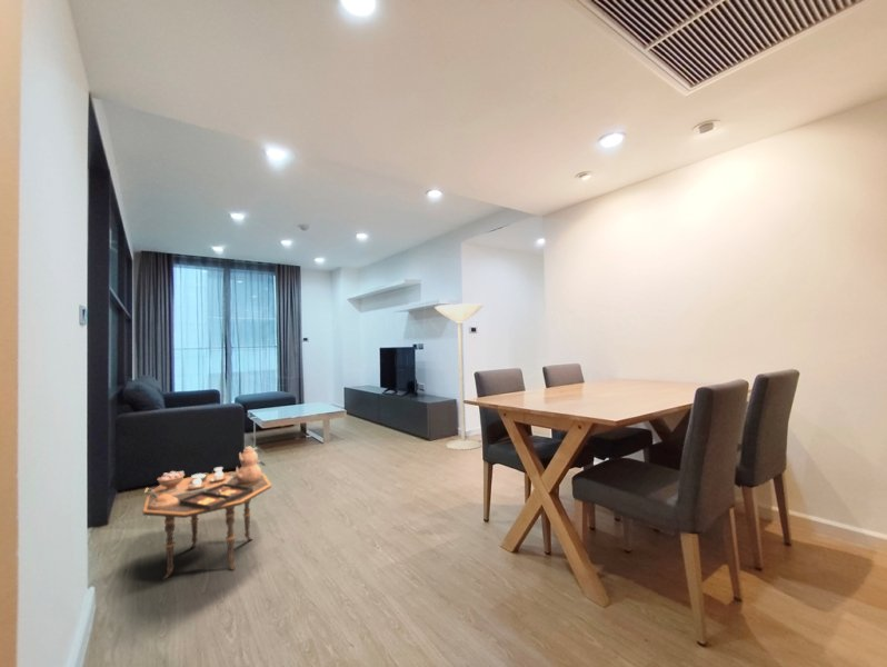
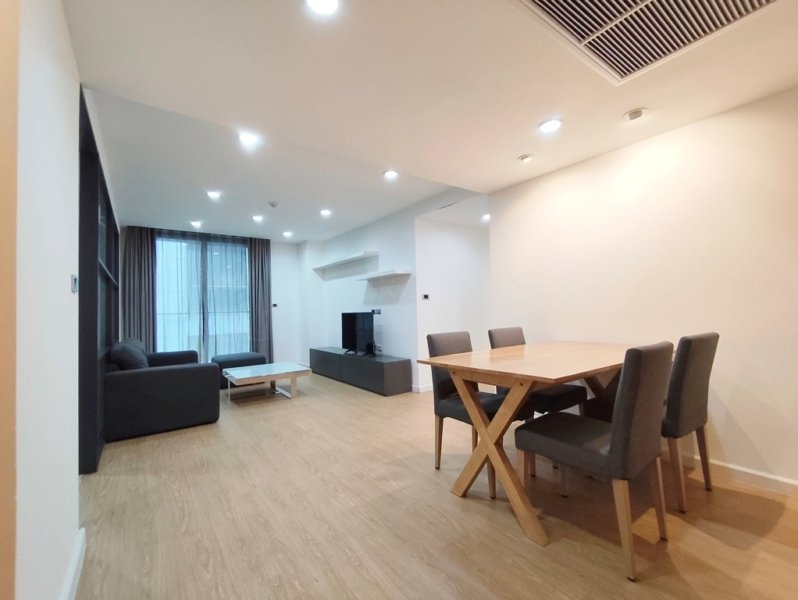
- floor lamp [433,302,485,450]
- side table [141,445,272,580]
